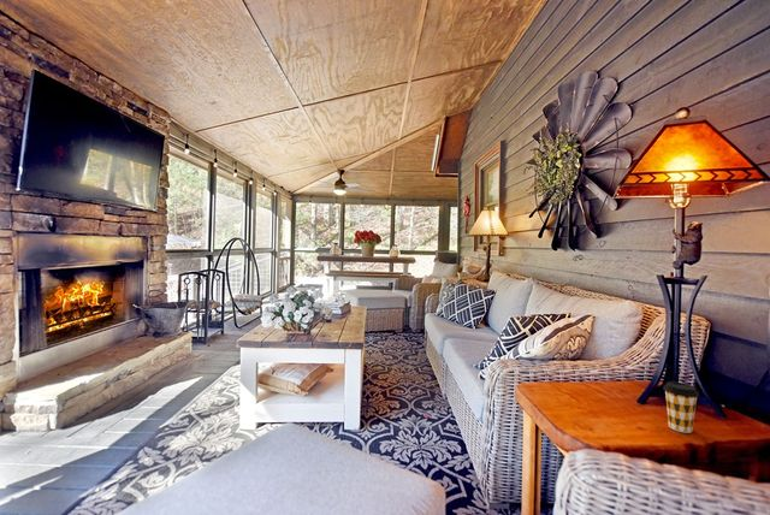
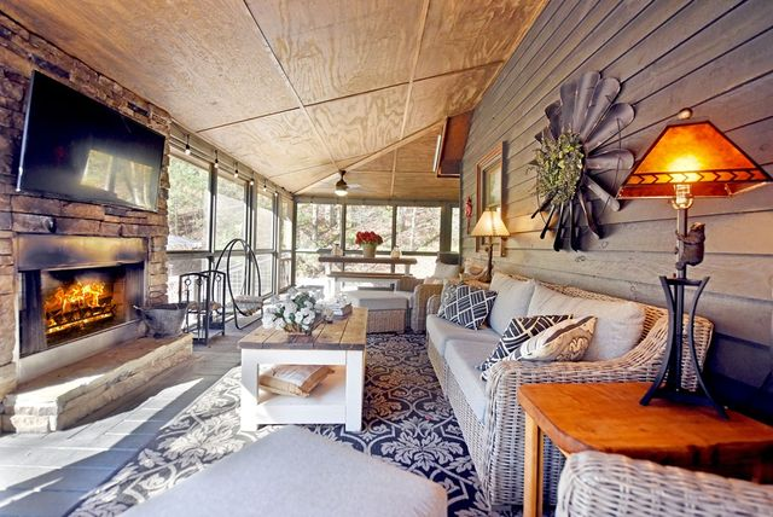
- coffee cup [662,380,700,434]
